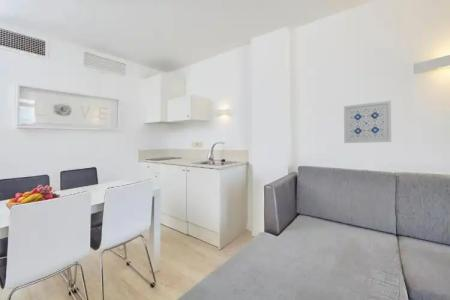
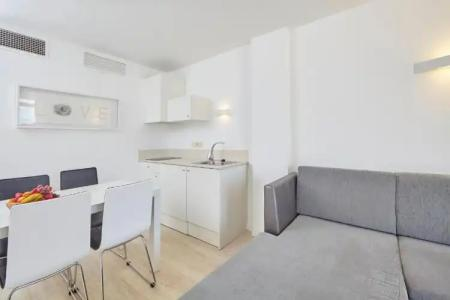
- wall art [343,100,392,144]
